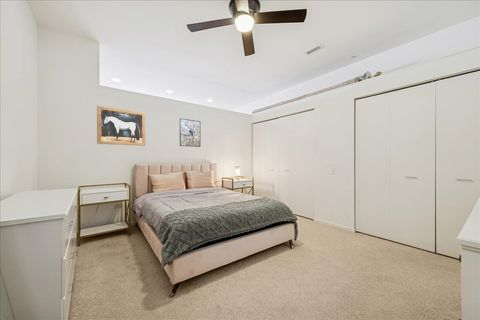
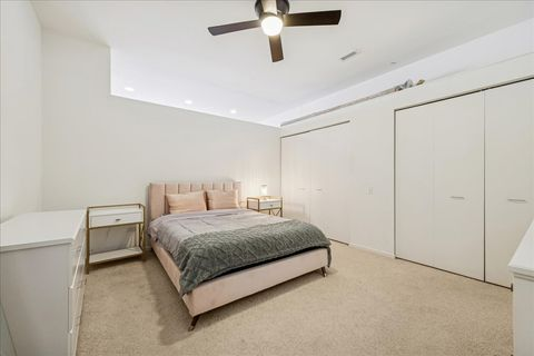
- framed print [179,117,201,148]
- wall art [96,105,146,147]
